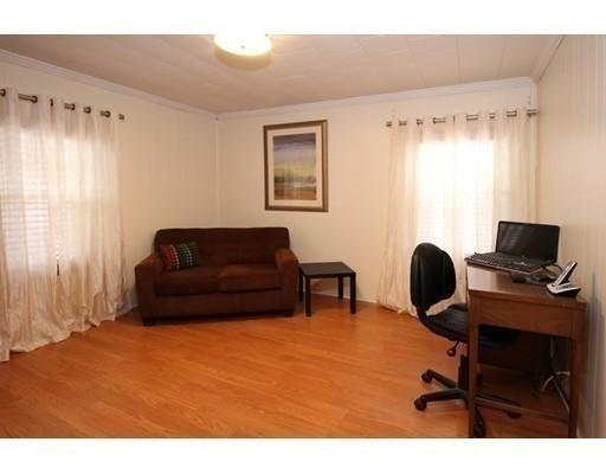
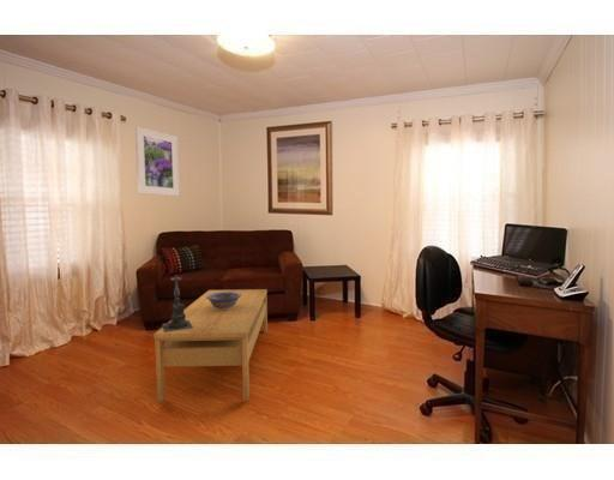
+ decorative bowl [206,292,241,311]
+ candle holder [161,276,193,332]
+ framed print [134,125,181,197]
+ coffee table [152,288,269,403]
